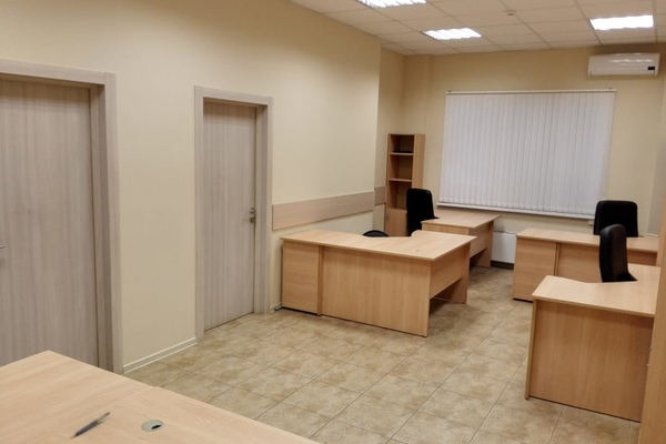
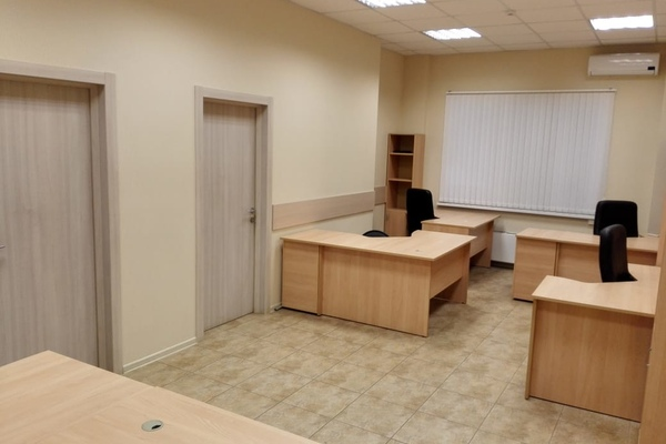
- pen [73,411,112,436]
